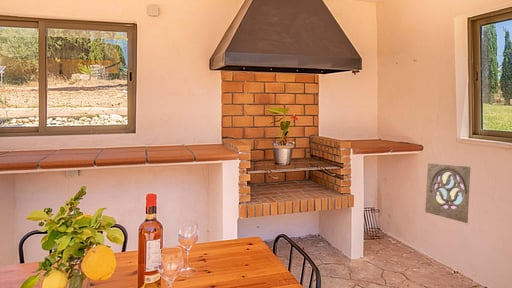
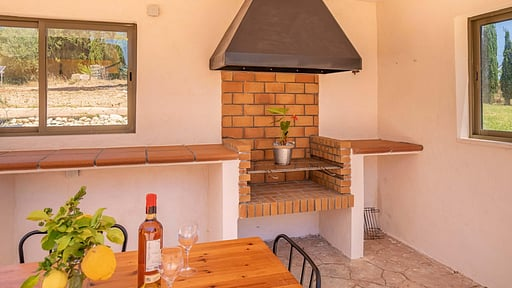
- wall ornament [424,162,472,224]
